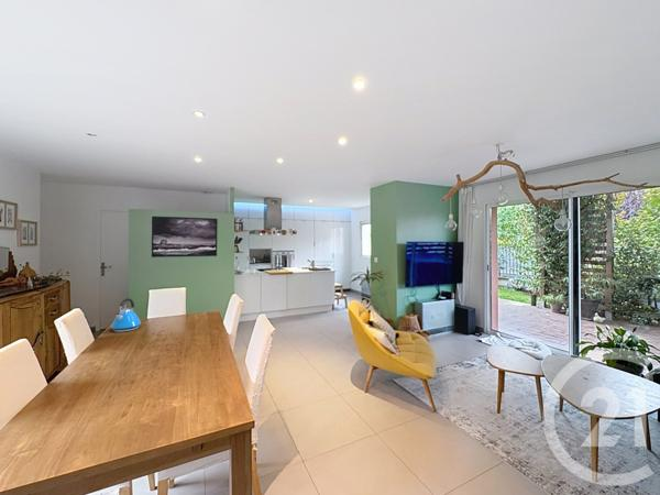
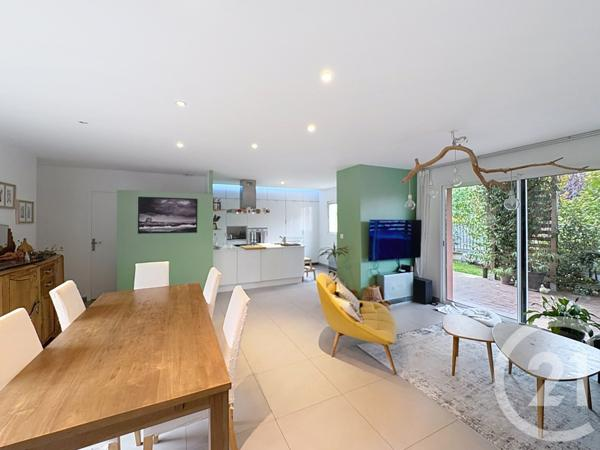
- kettle [110,297,142,333]
